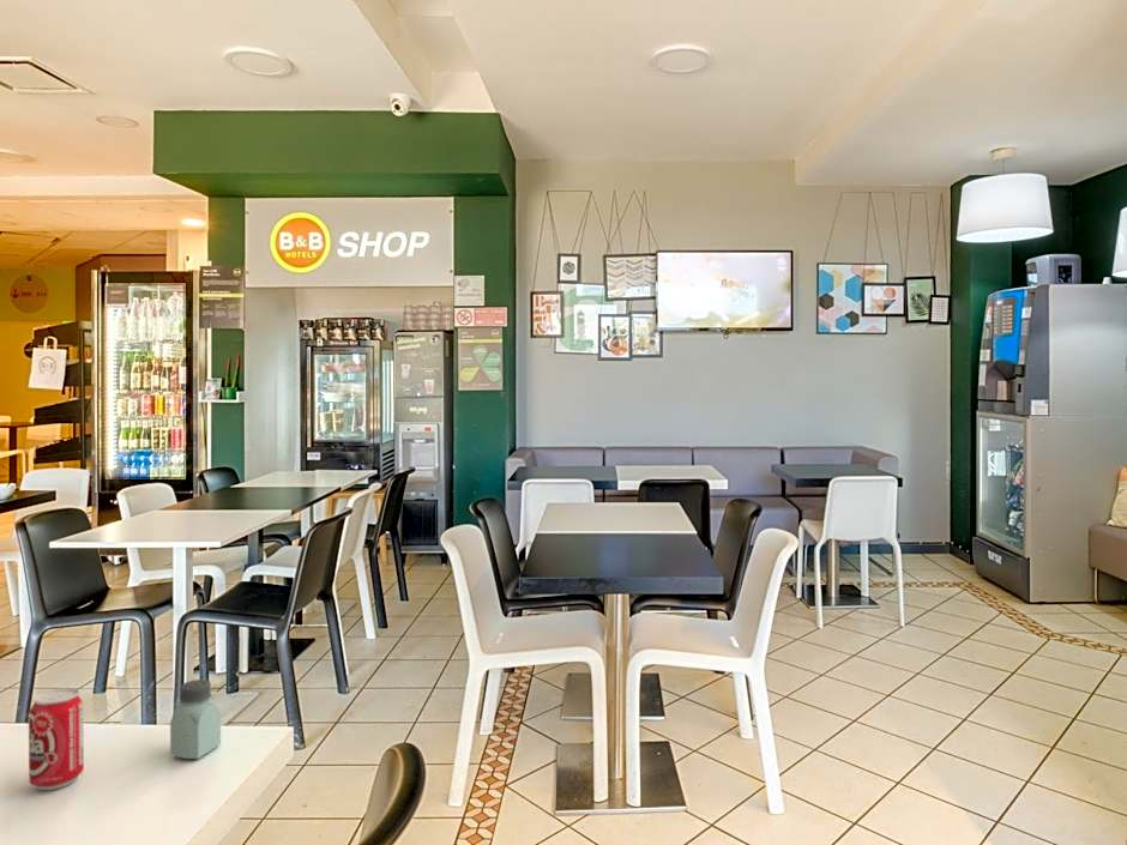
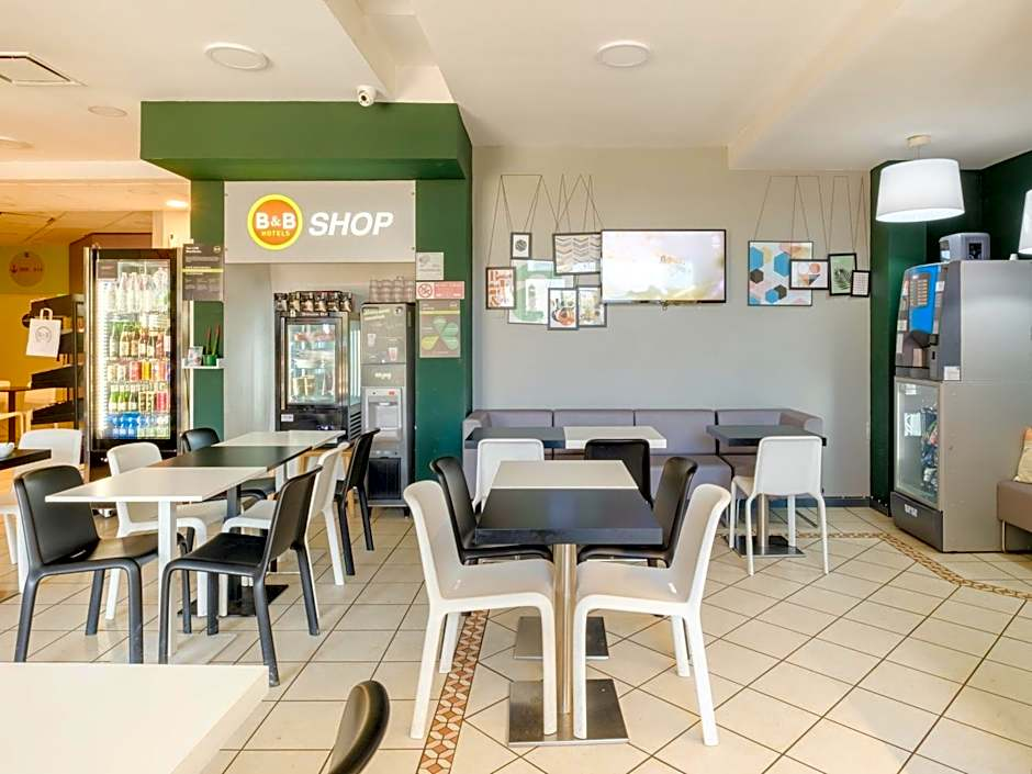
- beverage can [28,688,85,791]
- saltshaker [169,678,222,760]
